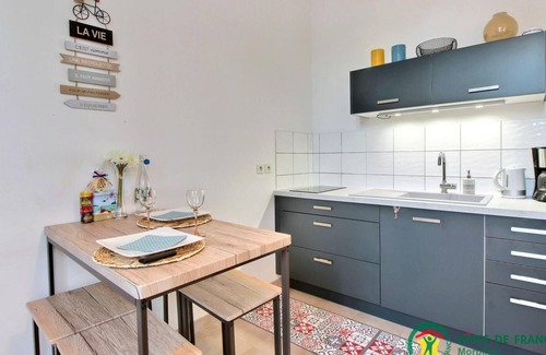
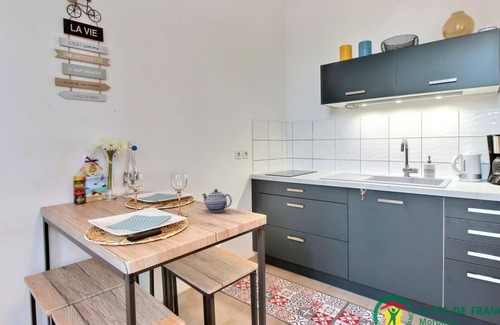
+ teapot [201,188,233,213]
